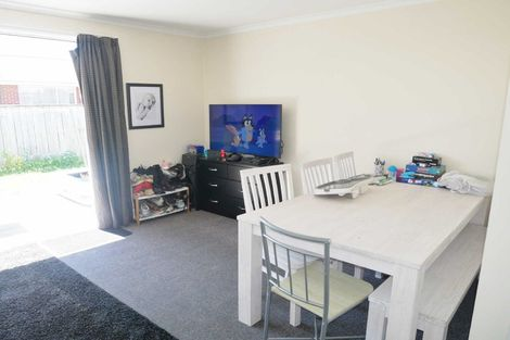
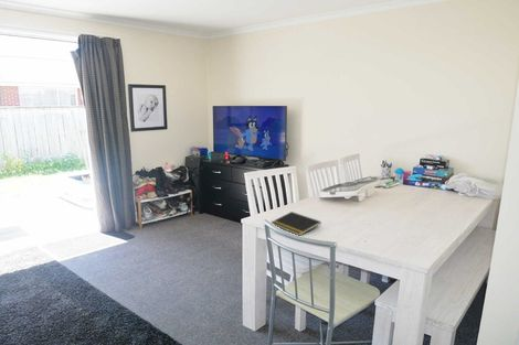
+ notepad [271,211,322,237]
